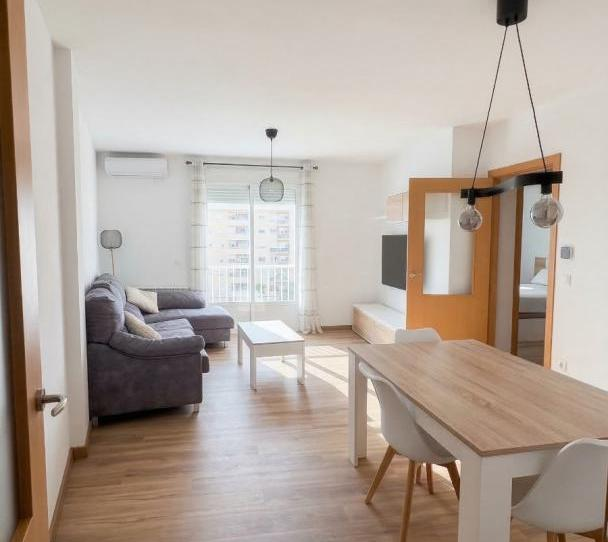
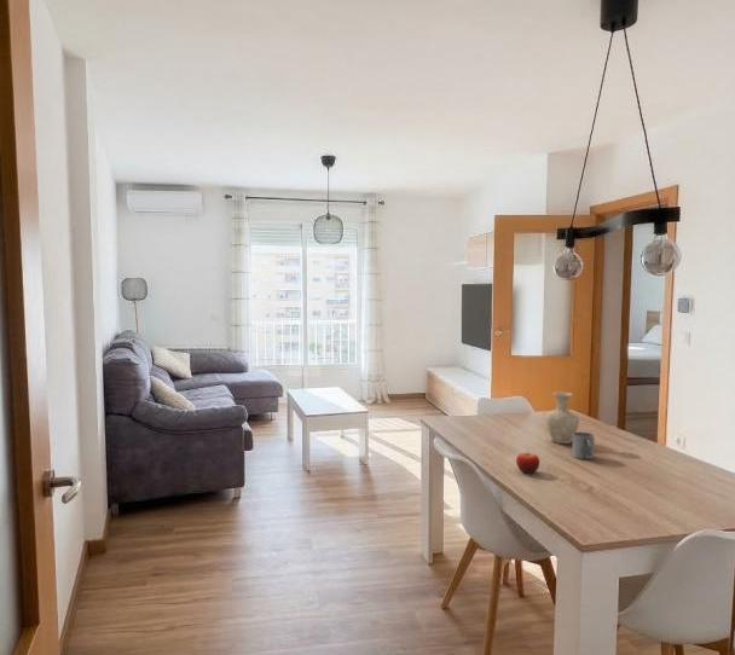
+ fruit [515,452,540,475]
+ vase [544,390,580,445]
+ mug [572,430,596,460]
